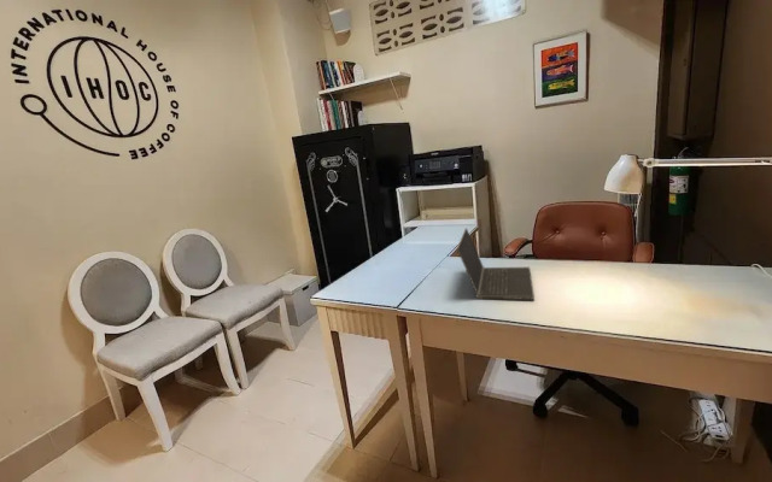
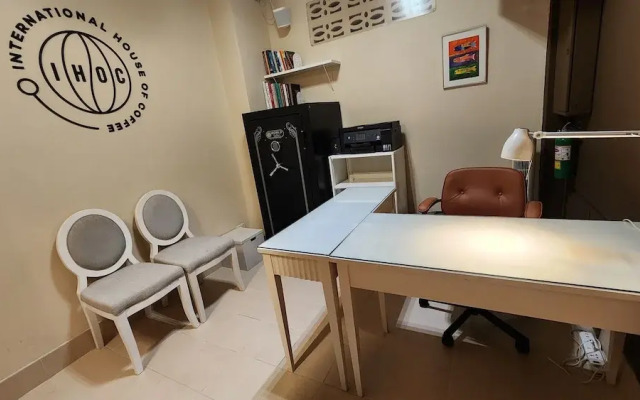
- laptop computer [456,227,536,301]
